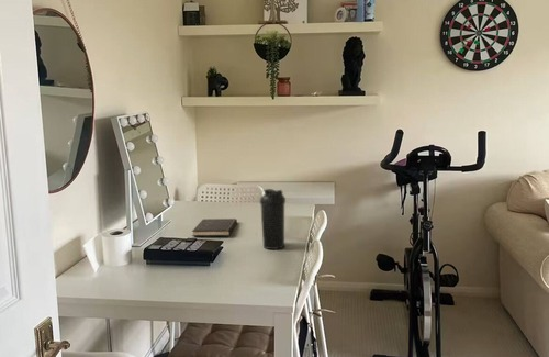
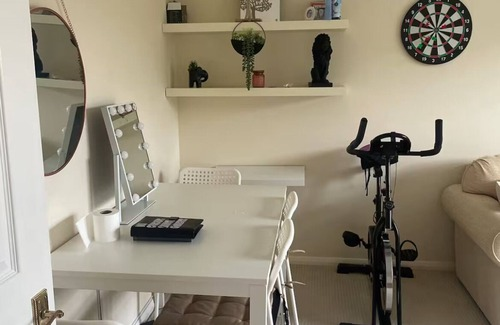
- hardcover book [191,217,238,237]
- water bottle [259,188,287,250]
